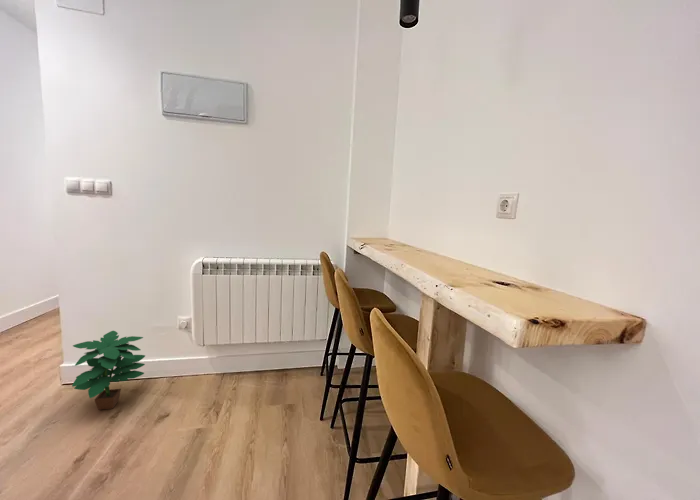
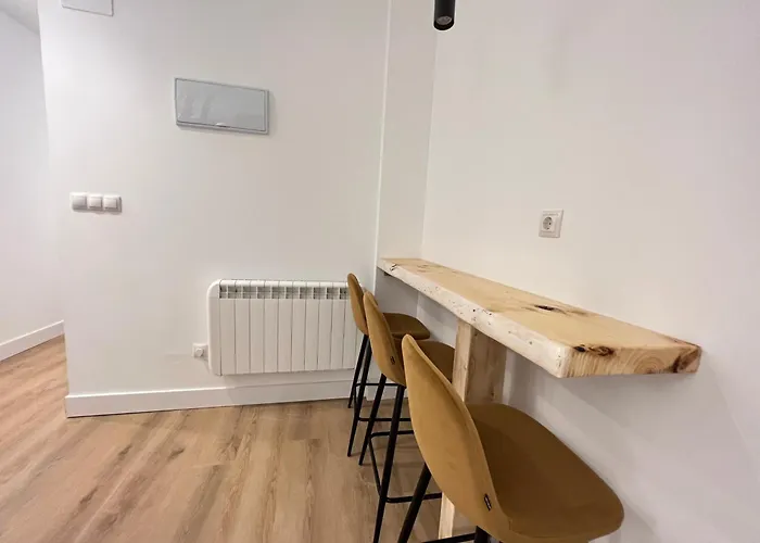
- potted plant [71,330,146,411]
